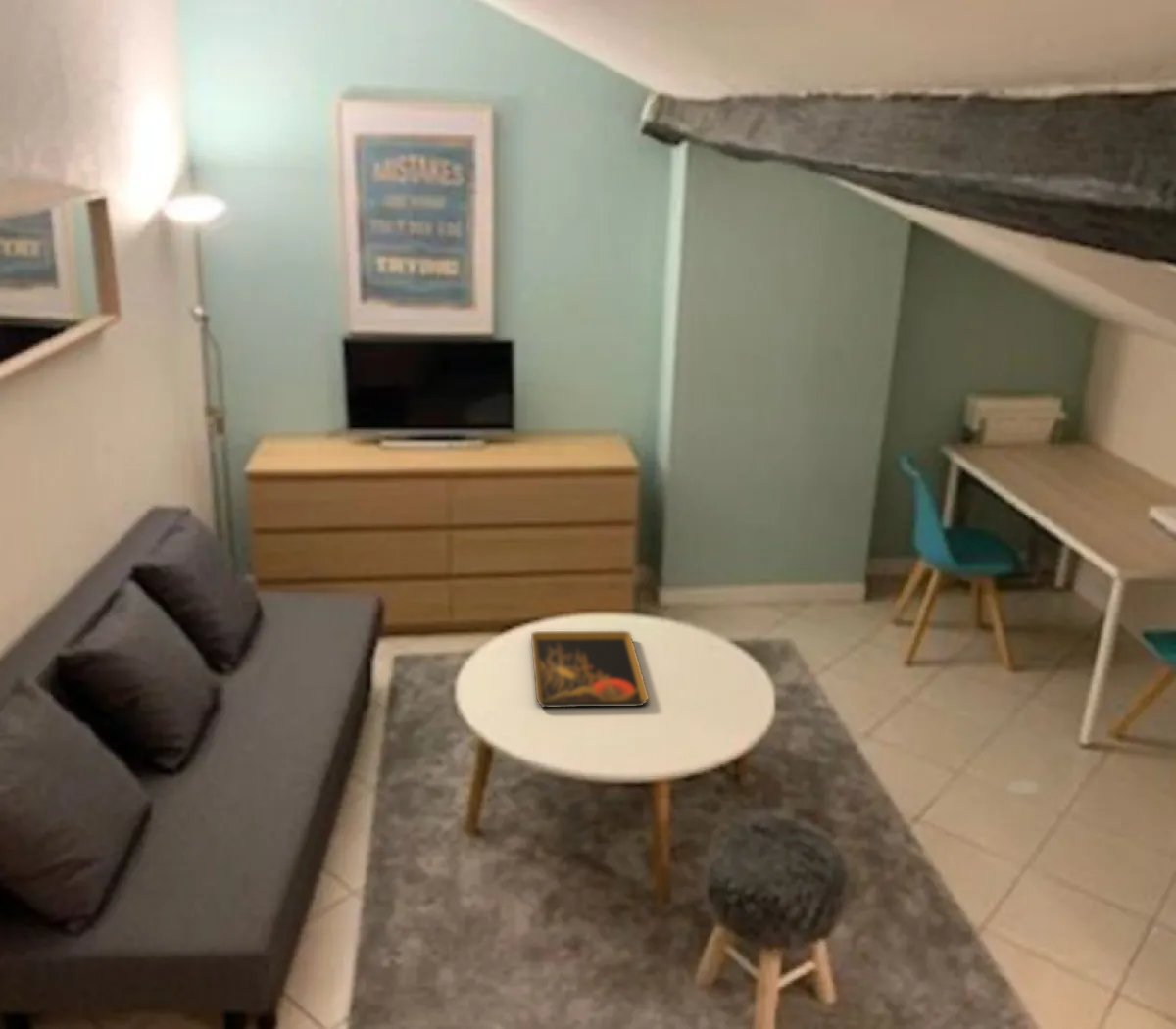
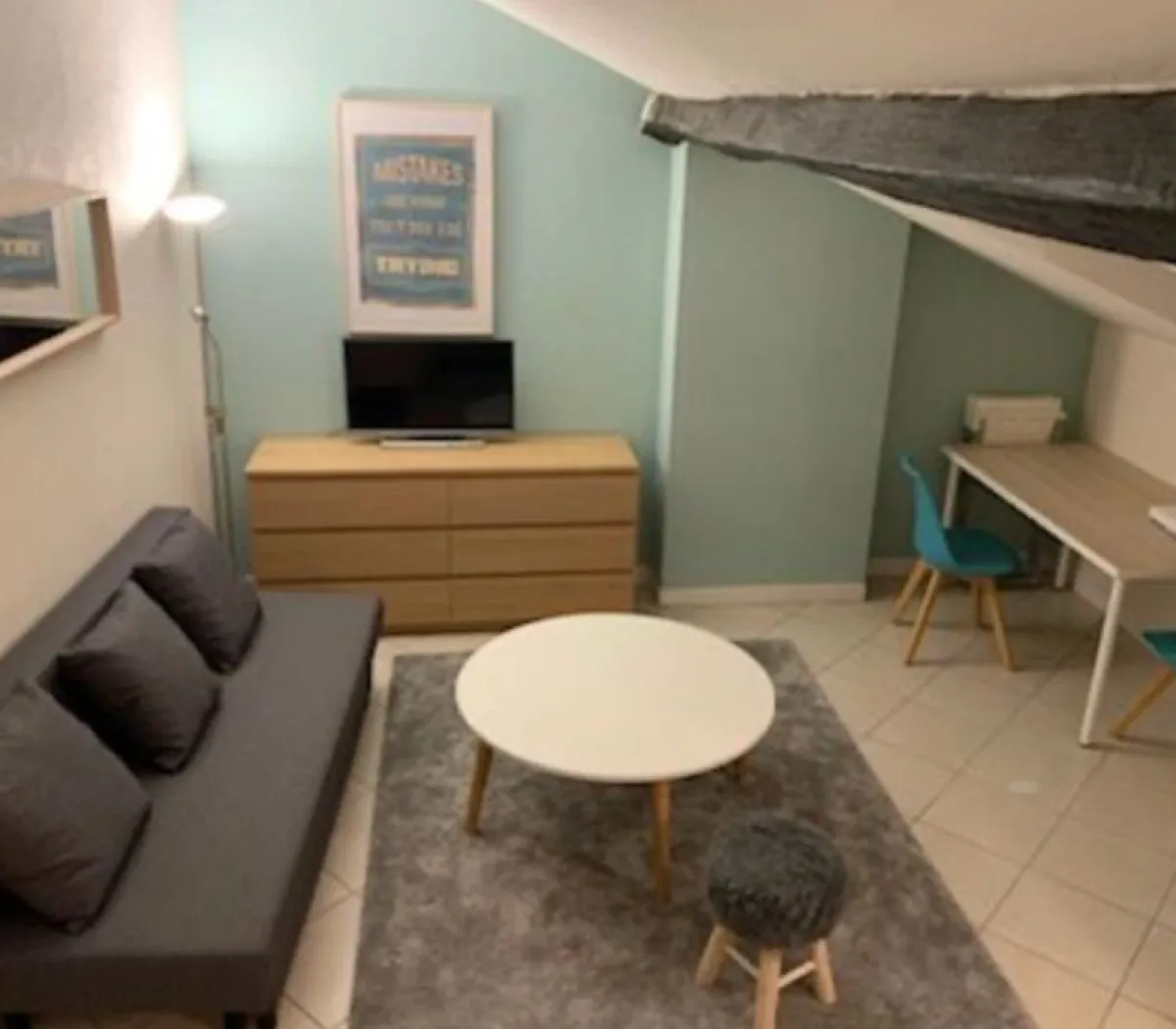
- decorative tray [530,630,650,709]
